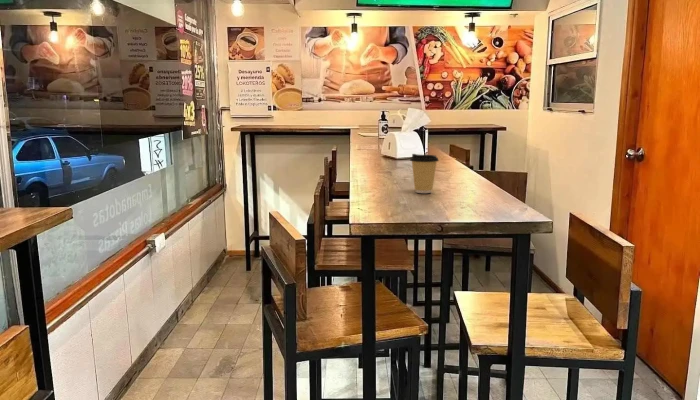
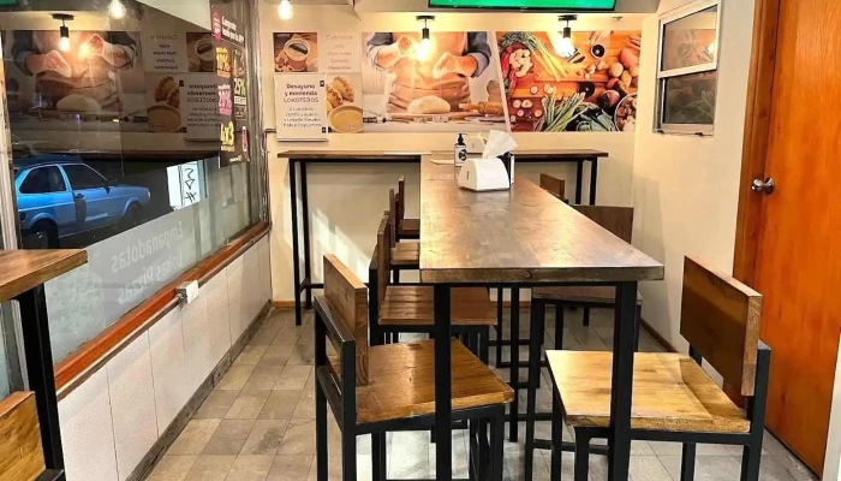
- coffee cup [409,153,440,194]
